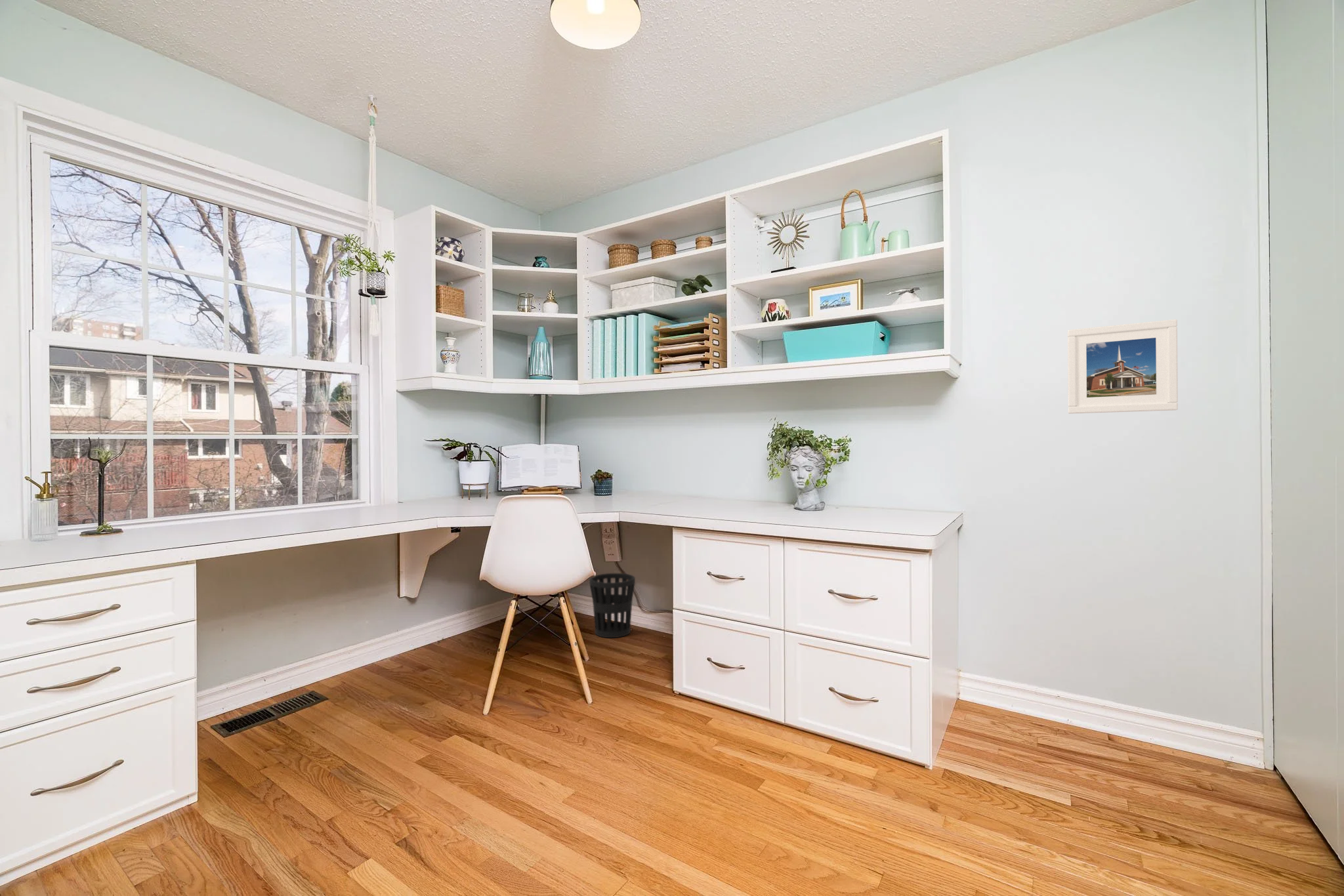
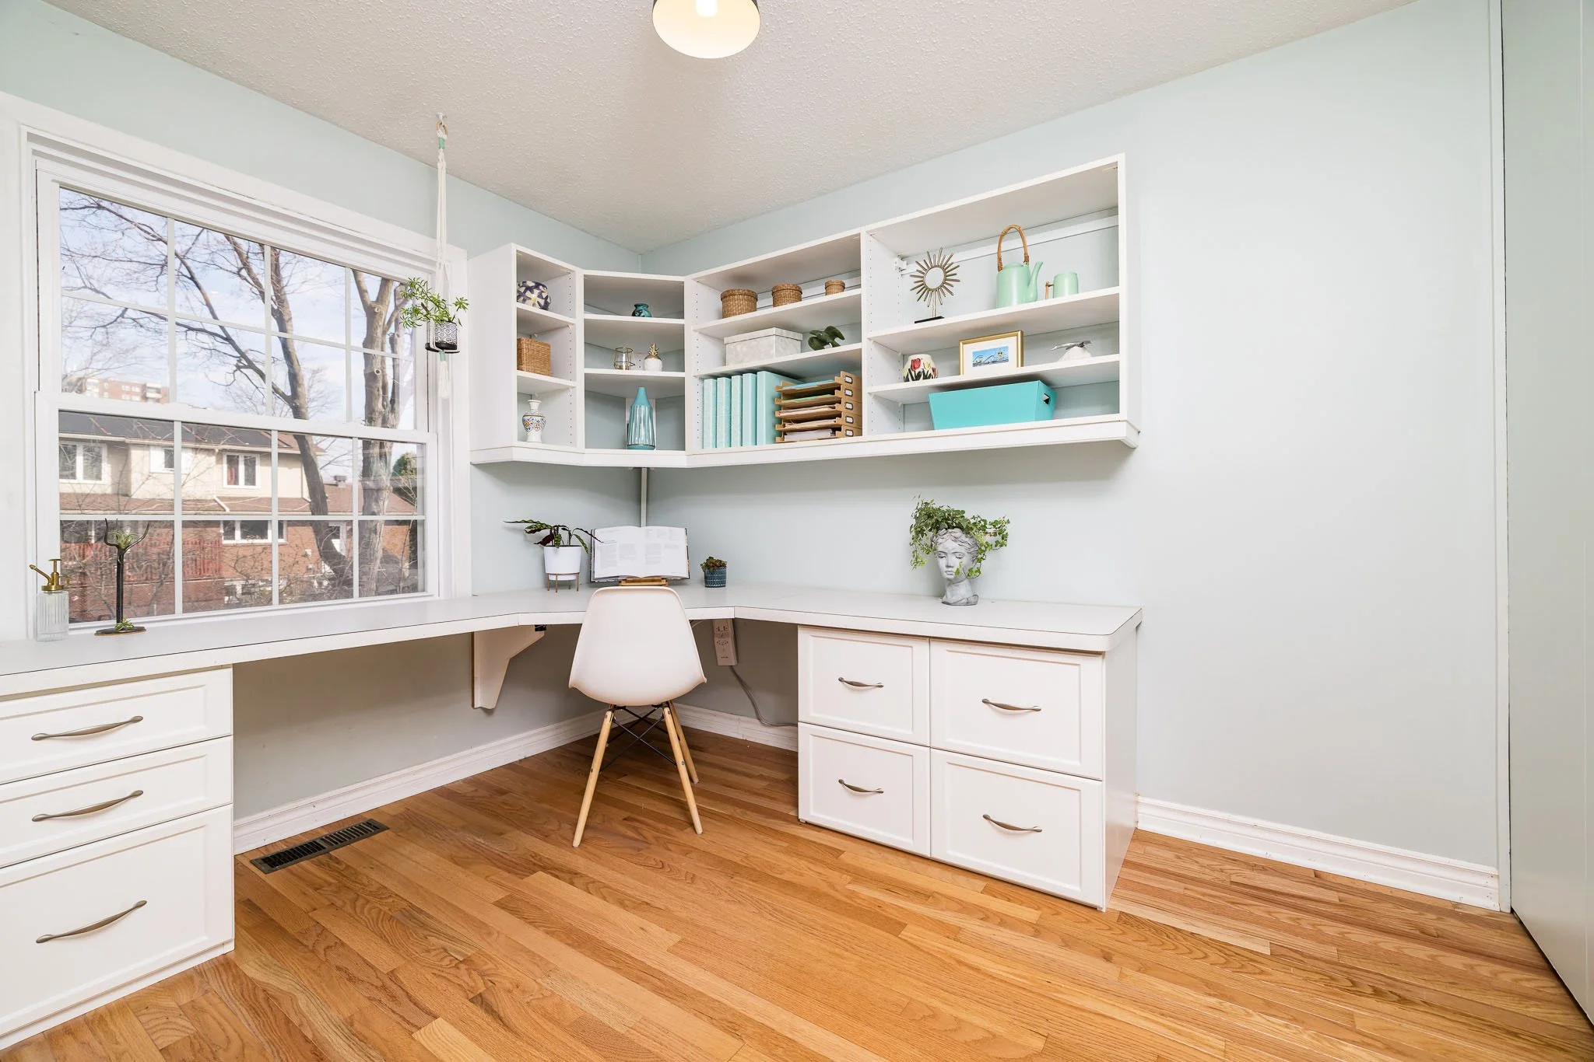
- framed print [1067,319,1179,415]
- wastebasket [589,573,636,638]
